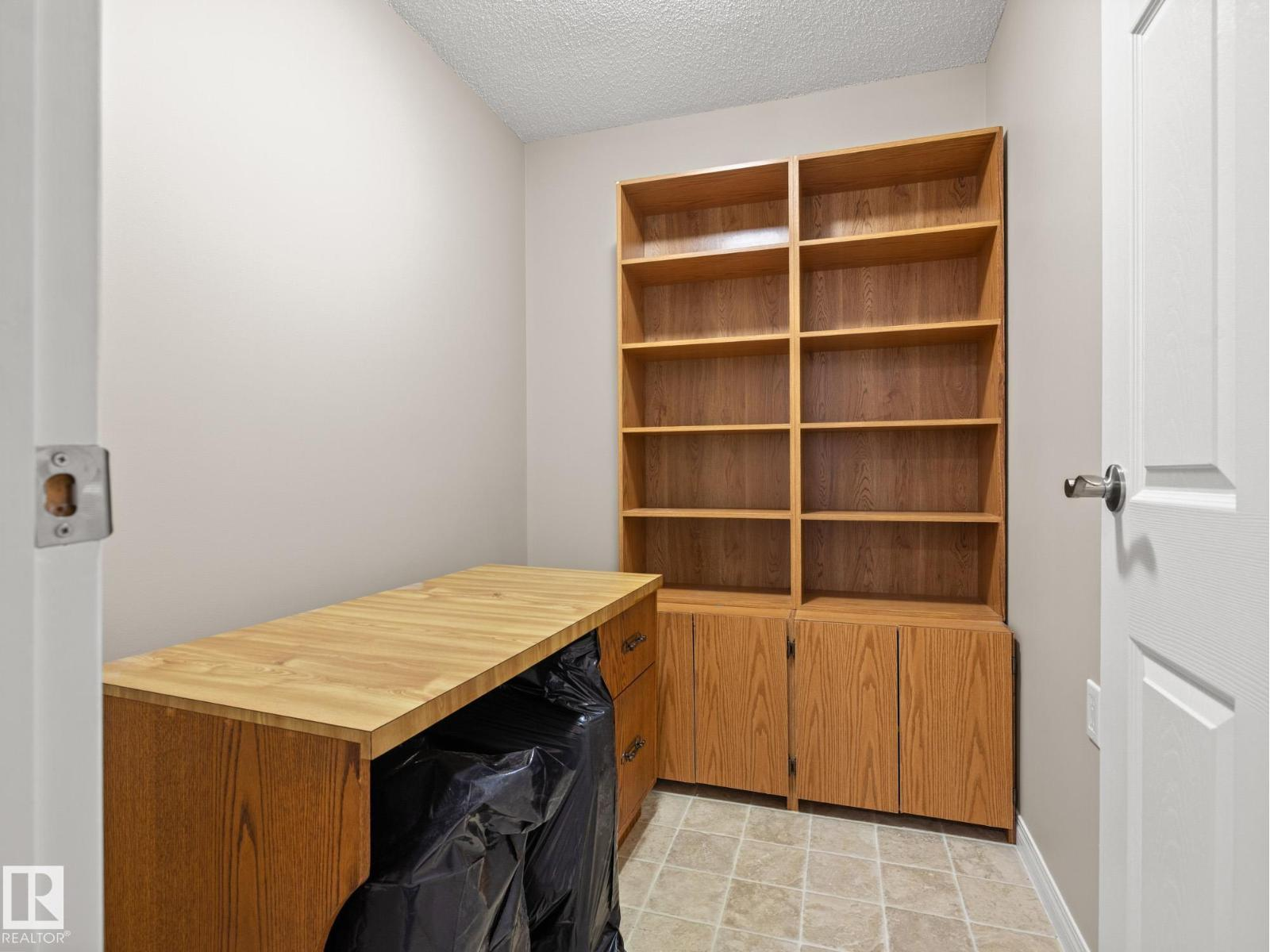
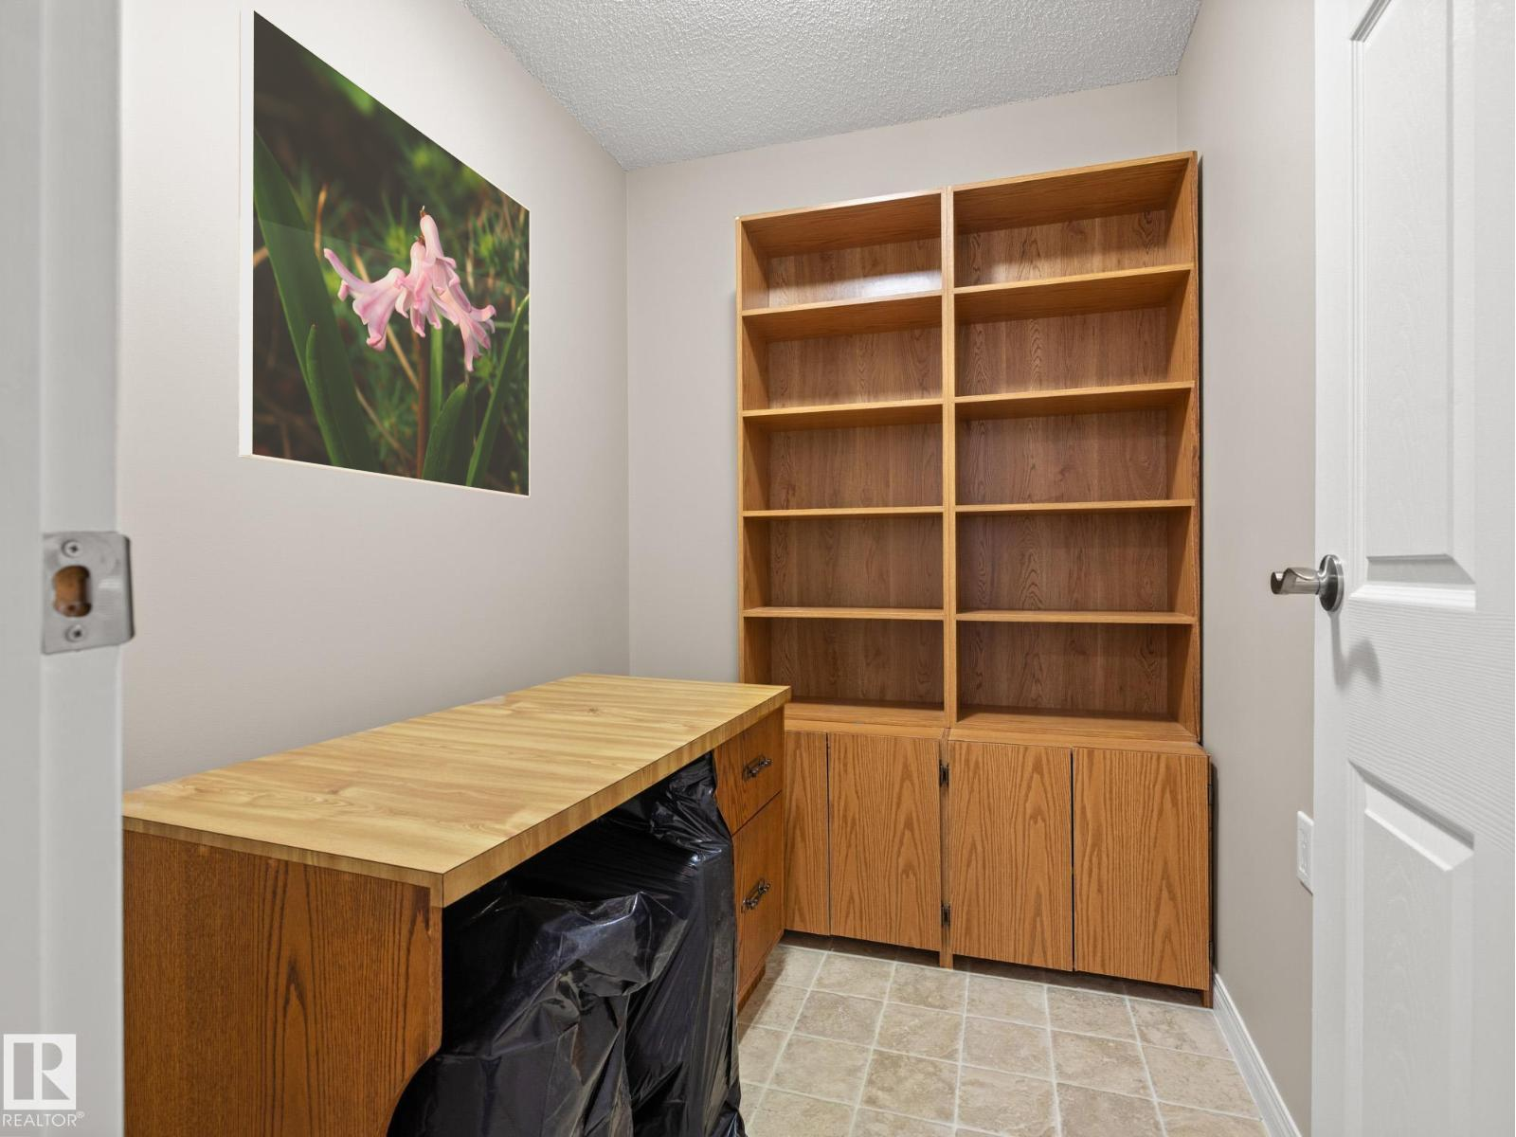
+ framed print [236,5,531,499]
